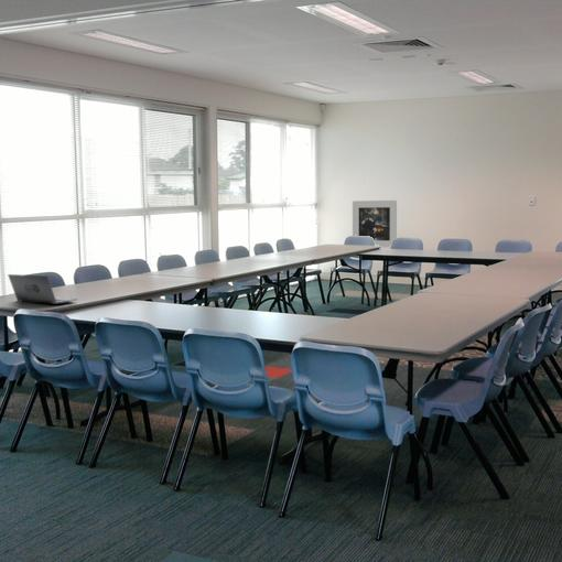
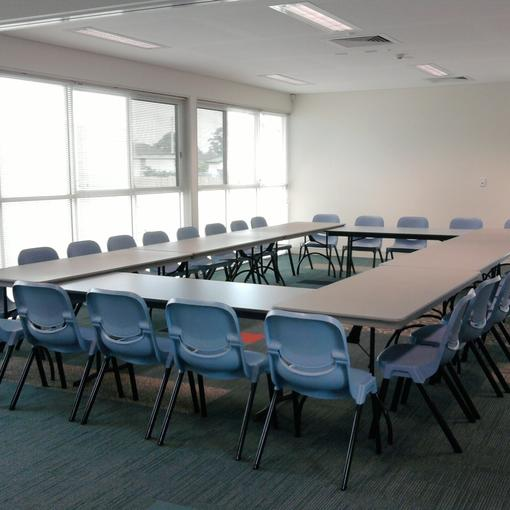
- laptop [7,273,78,305]
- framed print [352,199,398,249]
